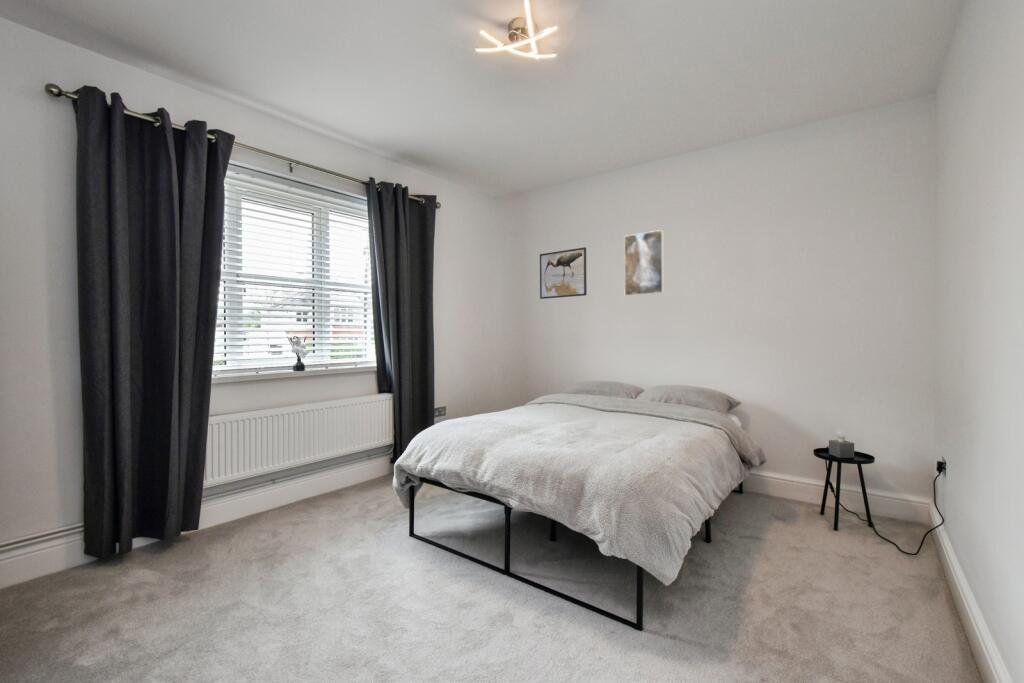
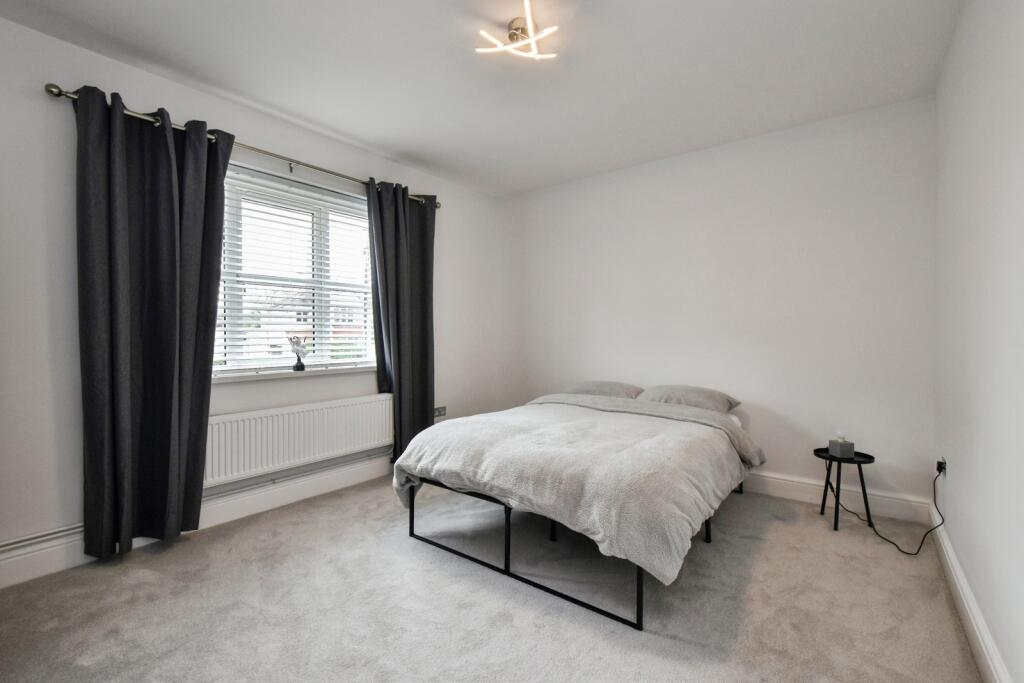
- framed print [623,229,665,297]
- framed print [539,246,588,300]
